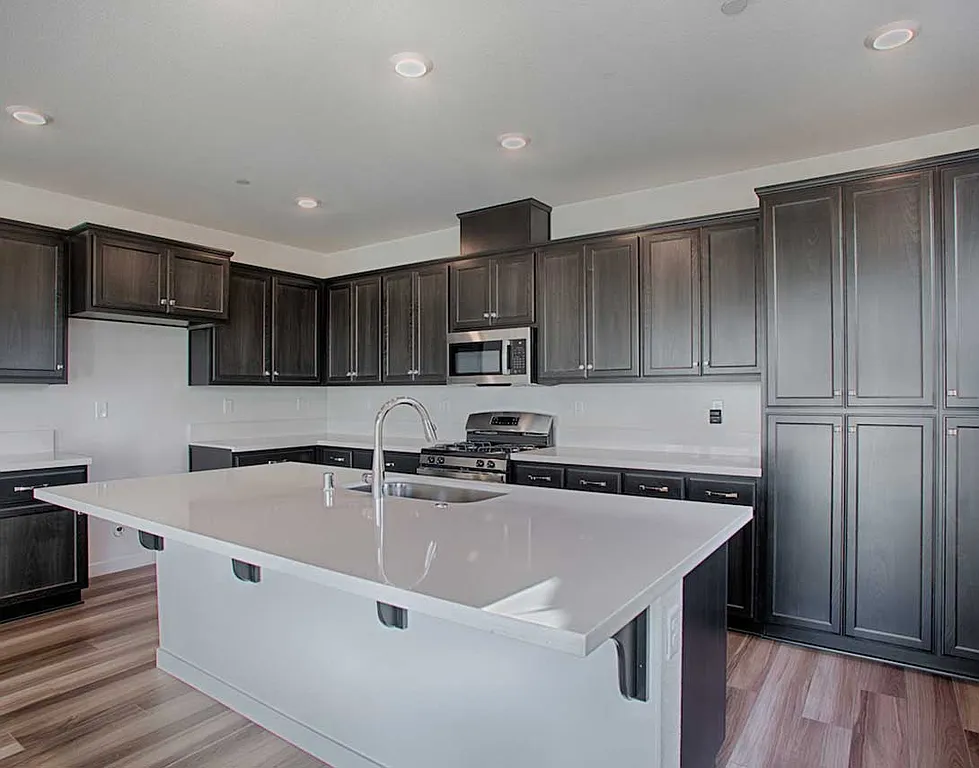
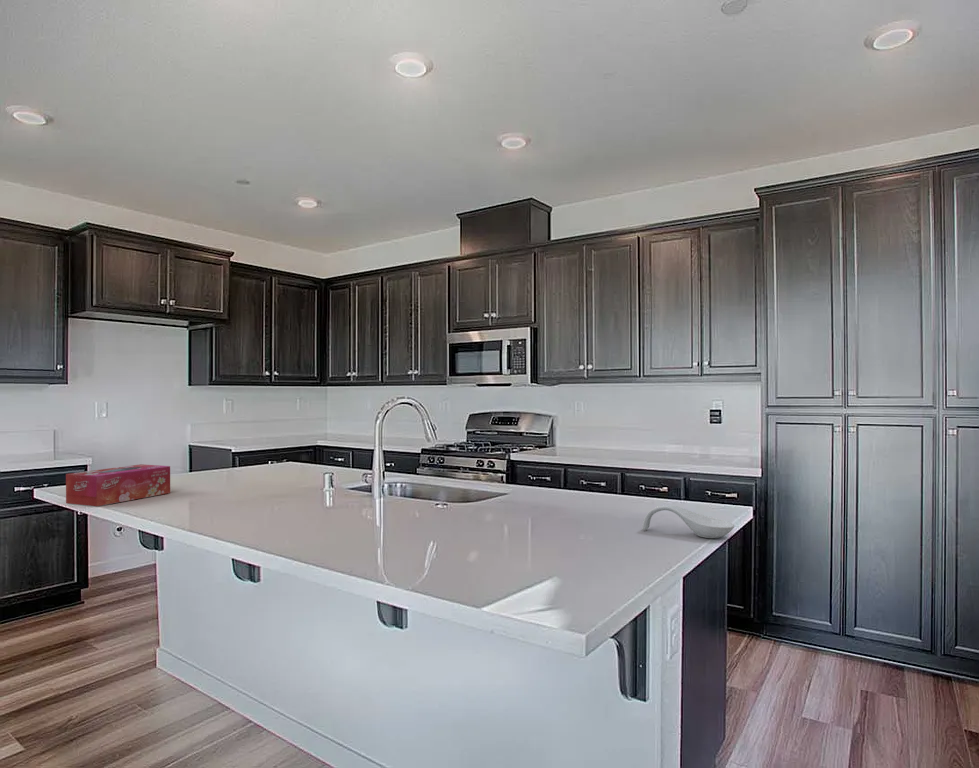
+ spoon rest [641,504,735,539]
+ tissue box [65,463,171,507]
